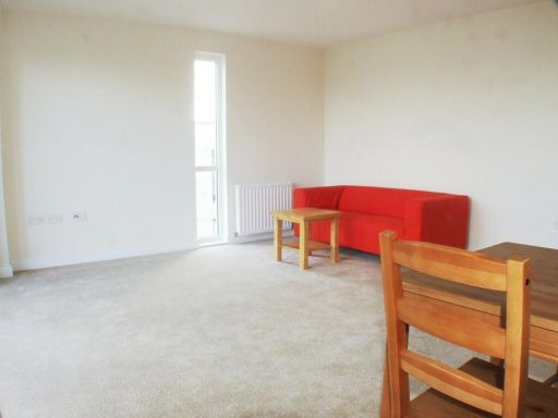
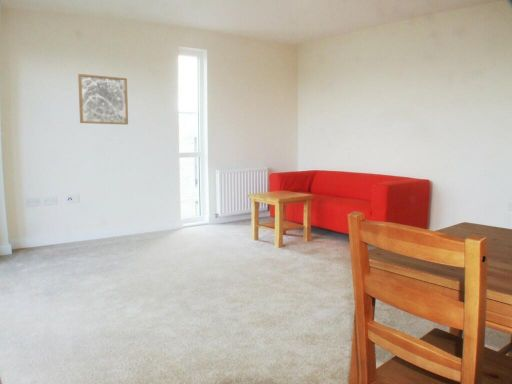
+ wall art [77,73,129,126]
